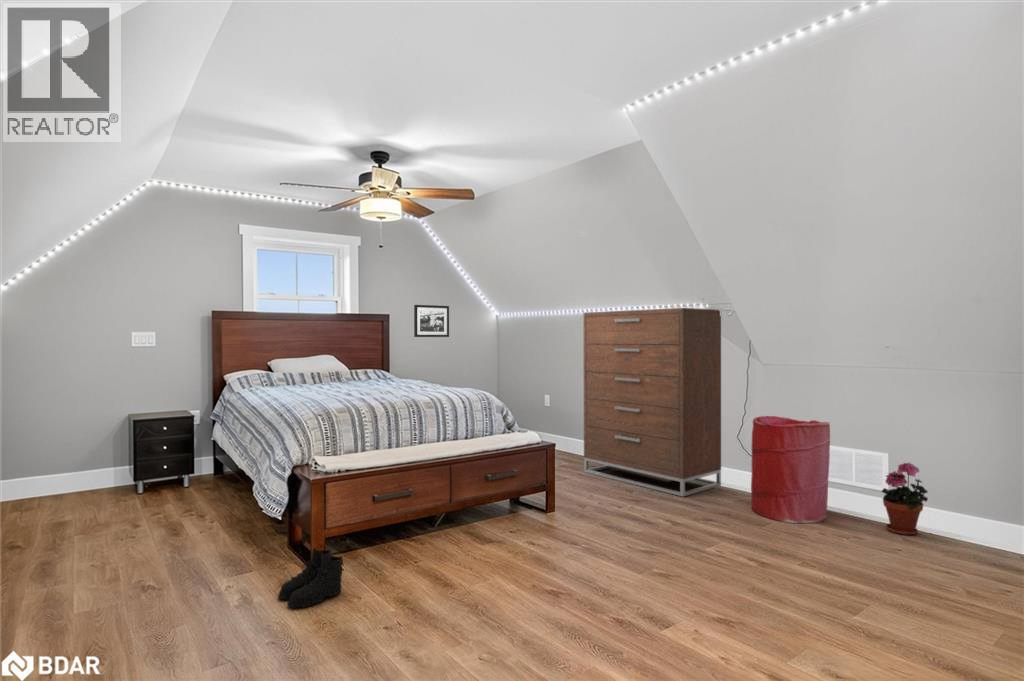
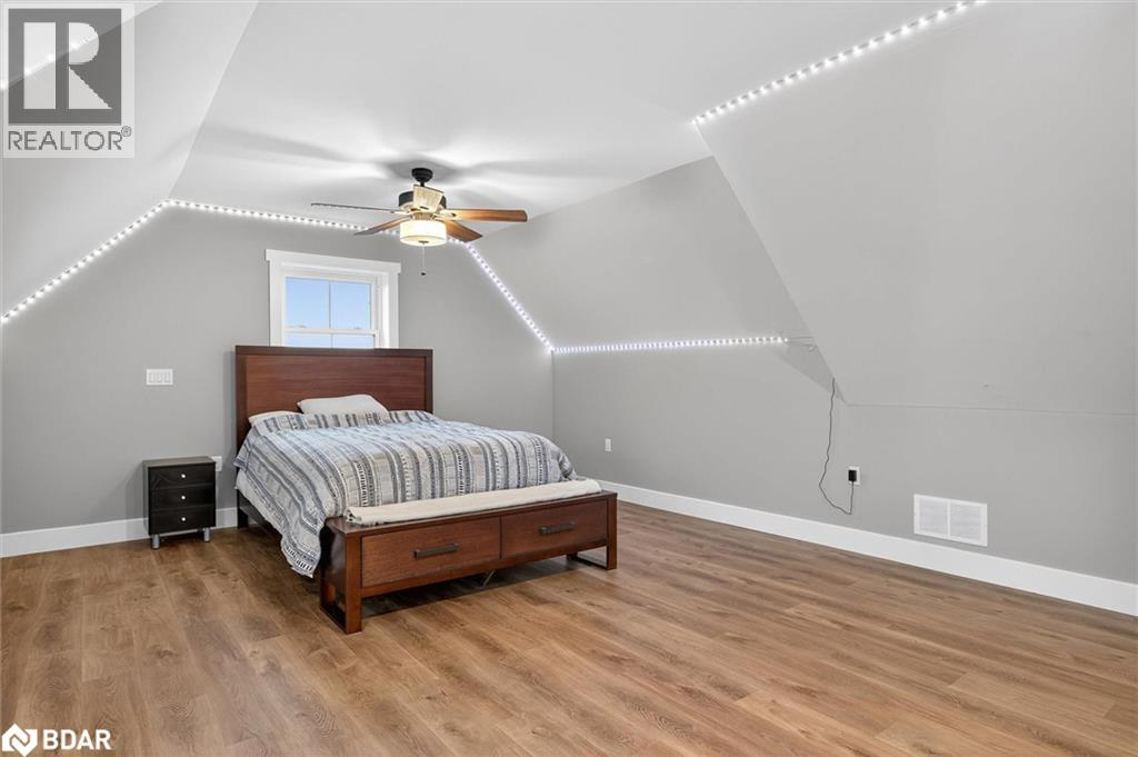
- laundry hamper [750,415,831,524]
- dresser [583,307,722,498]
- picture frame [413,304,450,338]
- boots [277,547,345,609]
- potted plant [881,462,929,536]
